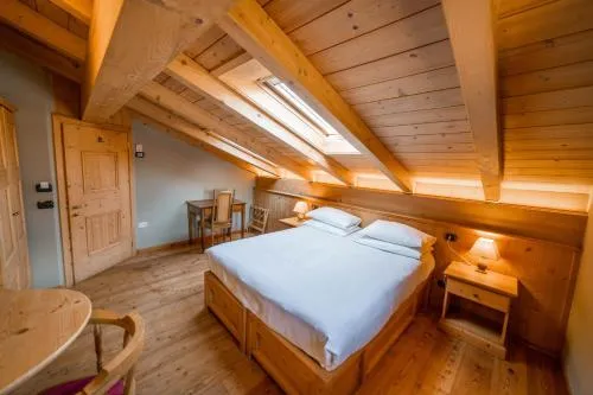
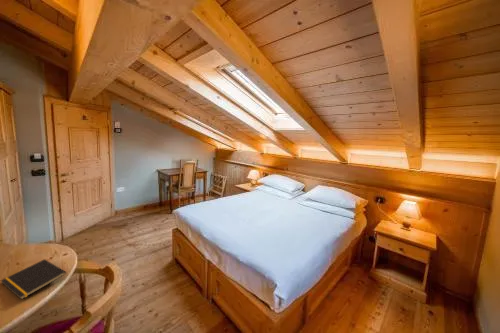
+ notepad [0,258,67,301]
